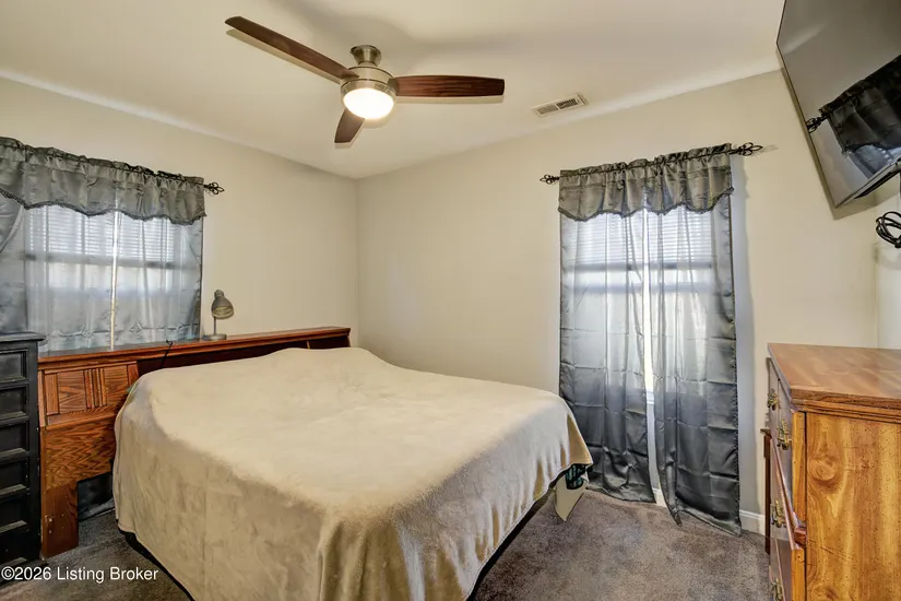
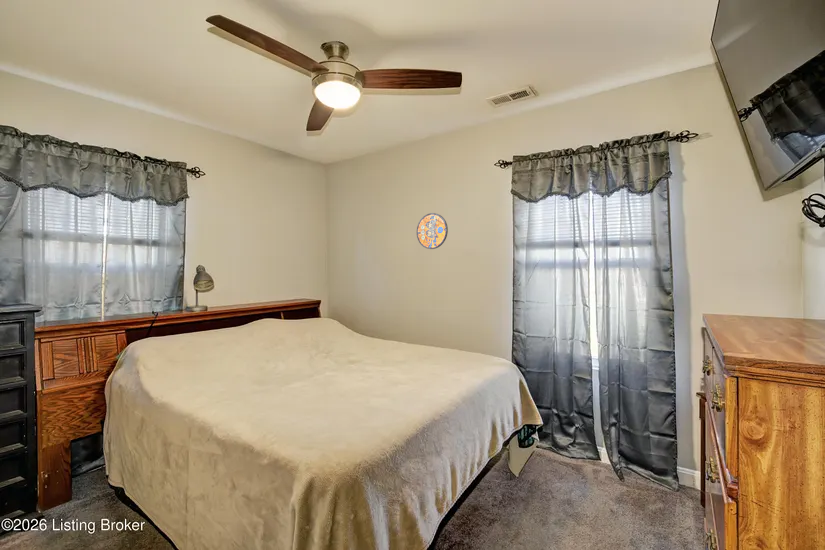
+ manhole cover [416,212,449,250]
